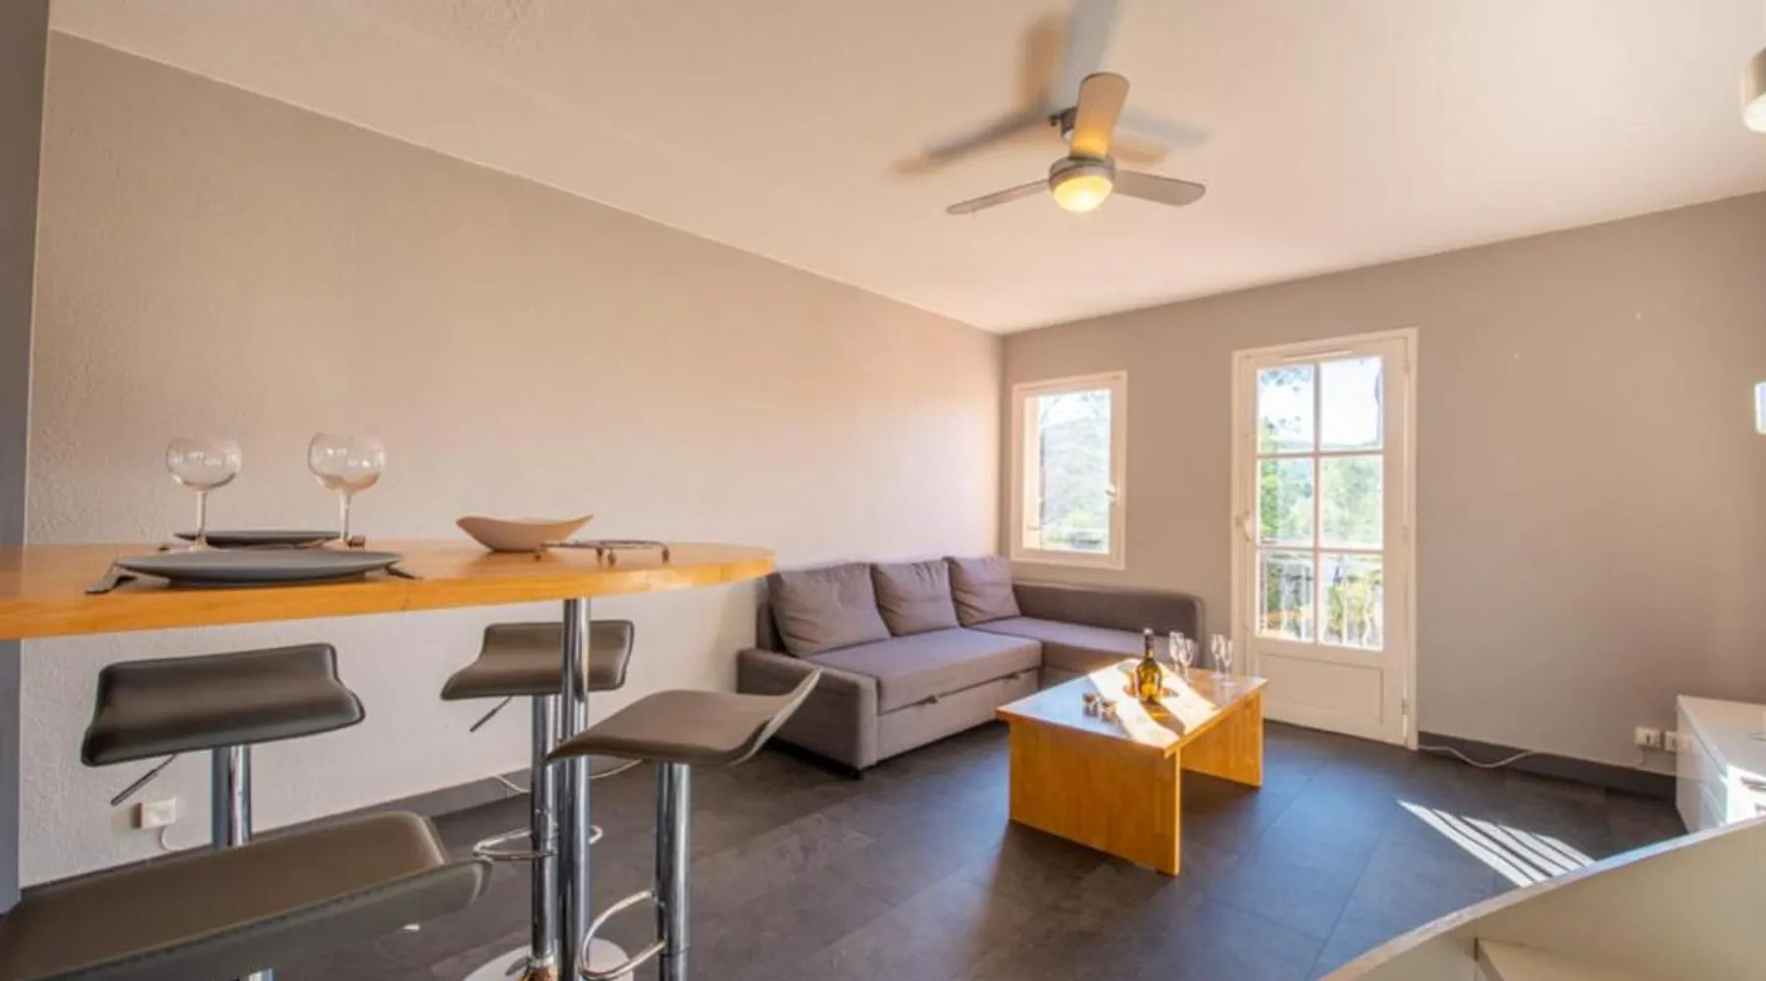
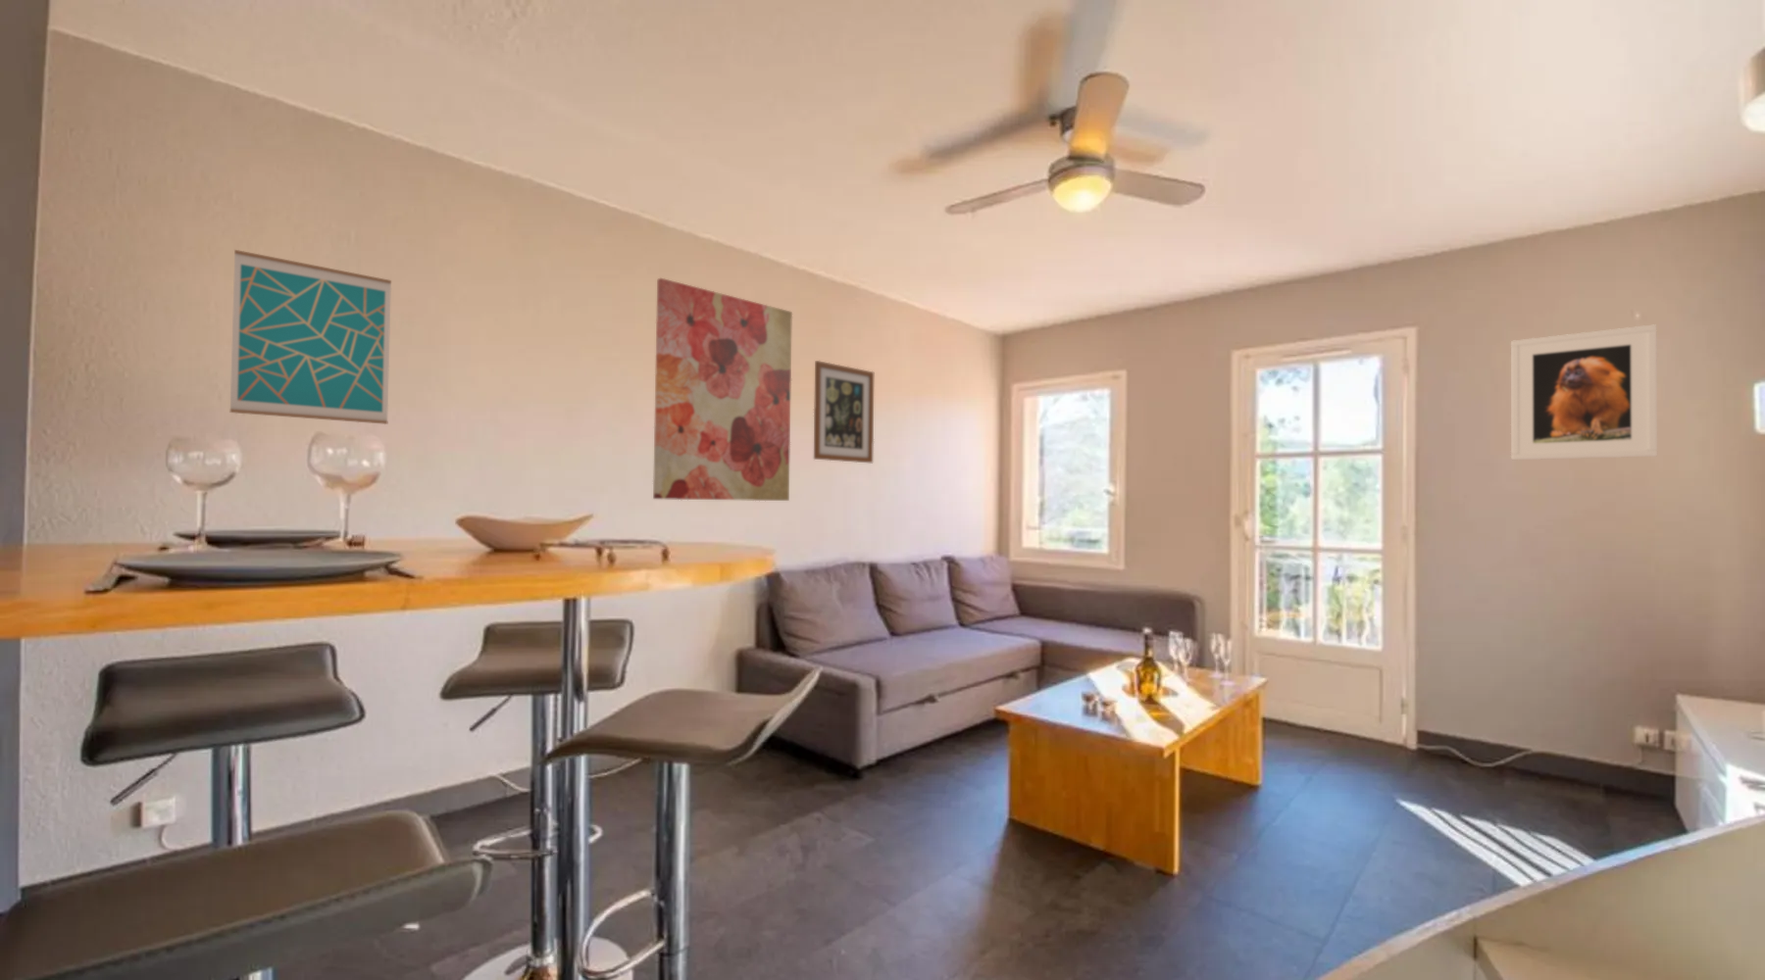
+ wall art [652,278,793,502]
+ wall art [229,249,392,425]
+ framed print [1510,323,1658,461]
+ wall art [812,360,875,463]
